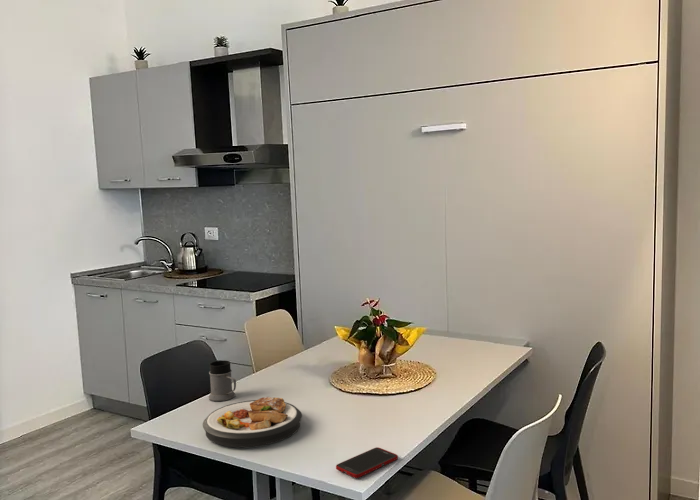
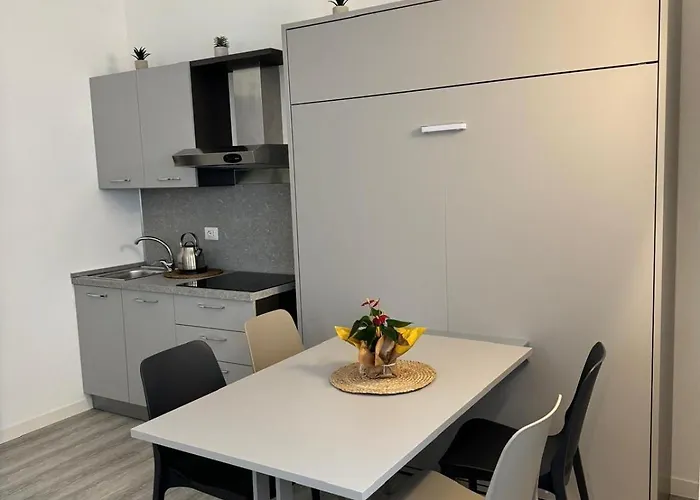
- cell phone [335,446,399,479]
- mug [208,359,237,402]
- plate [202,396,303,448]
